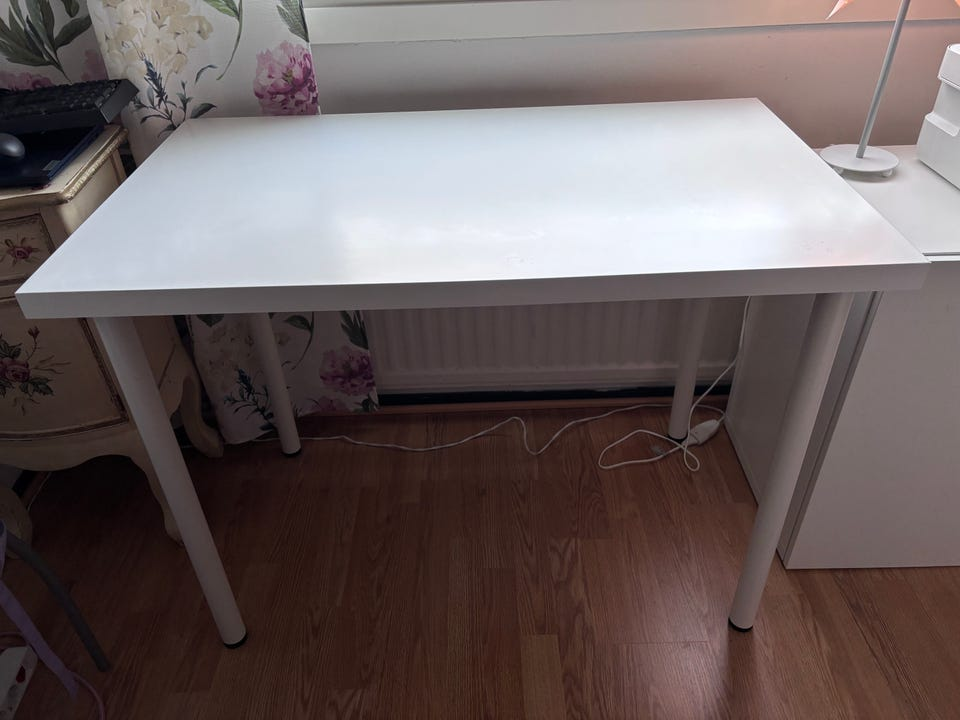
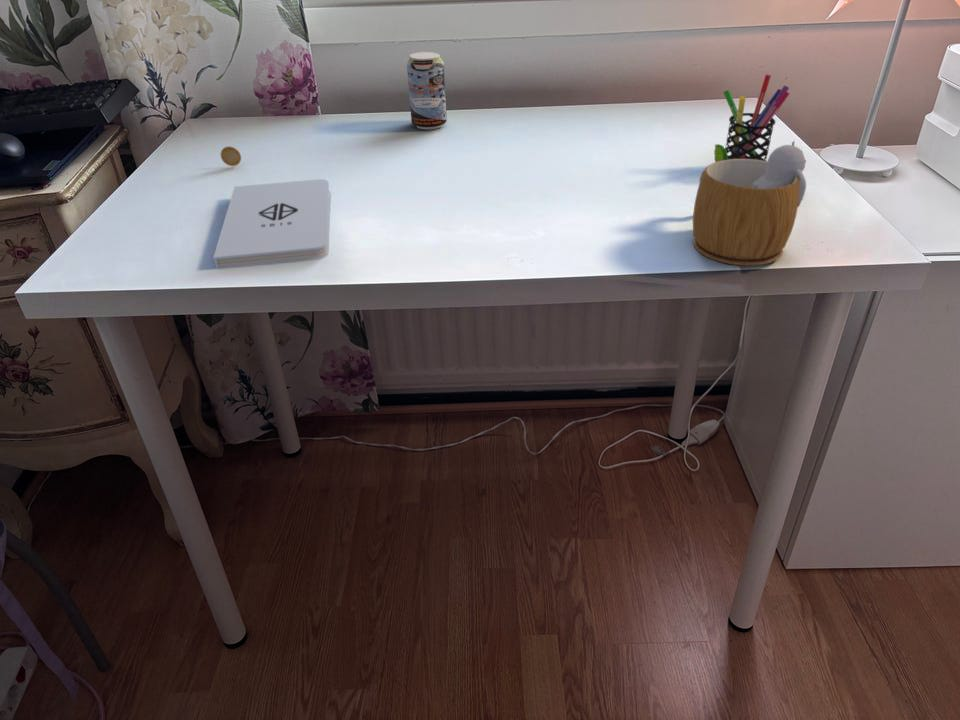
+ coin [220,145,242,167]
+ notepad [212,178,331,270]
+ mug [692,140,807,266]
+ beverage can [406,50,448,131]
+ pen holder [722,73,790,161]
